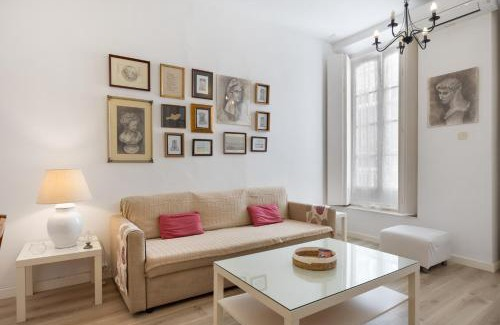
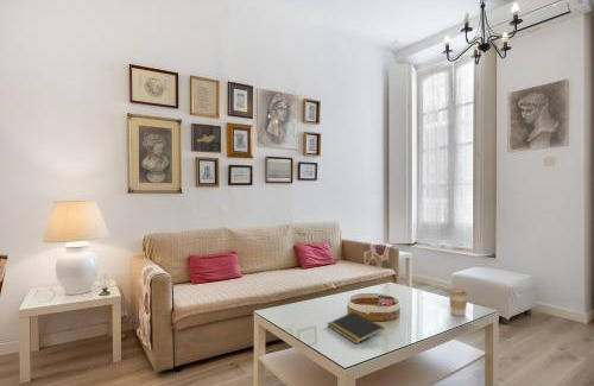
+ coffee cup [448,287,469,317]
+ notepad [326,311,385,344]
